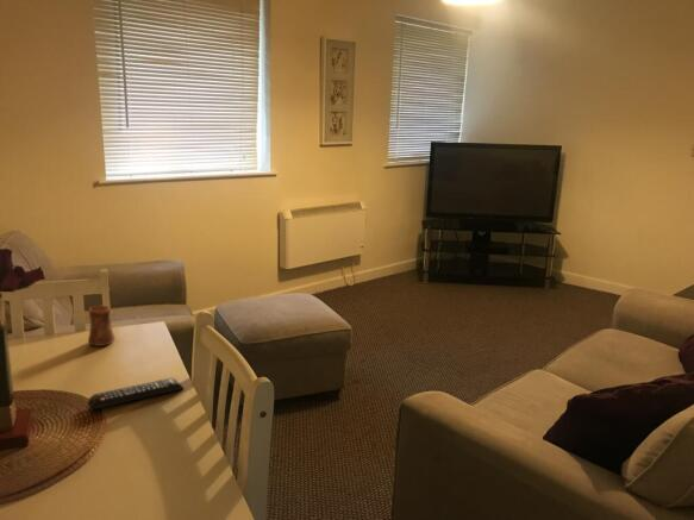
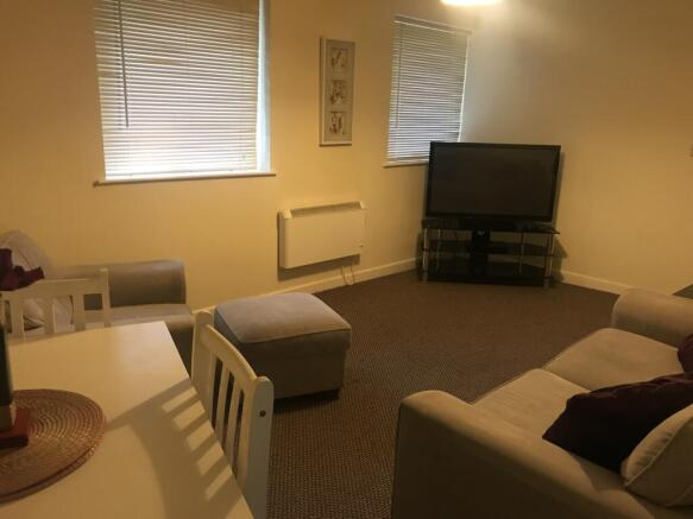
- cup [87,305,115,347]
- remote control [87,377,185,412]
